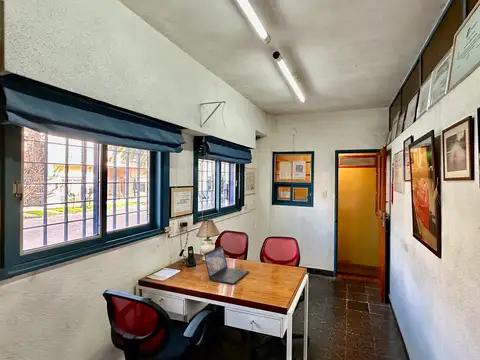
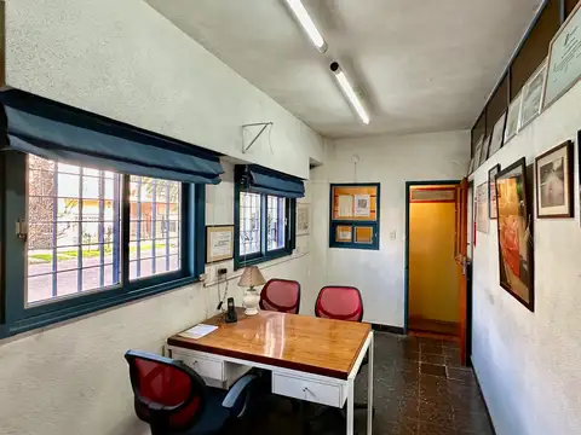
- laptop [203,245,250,285]
